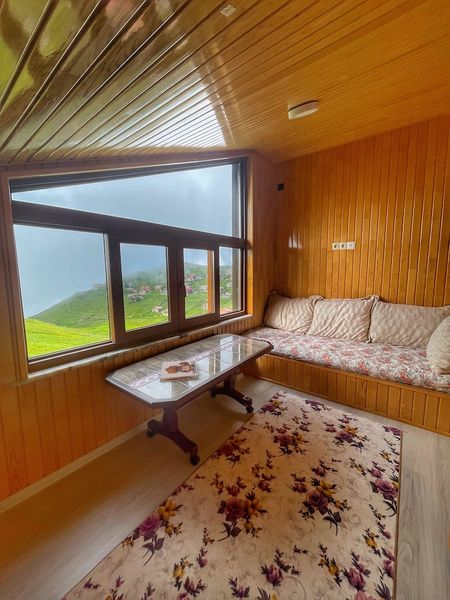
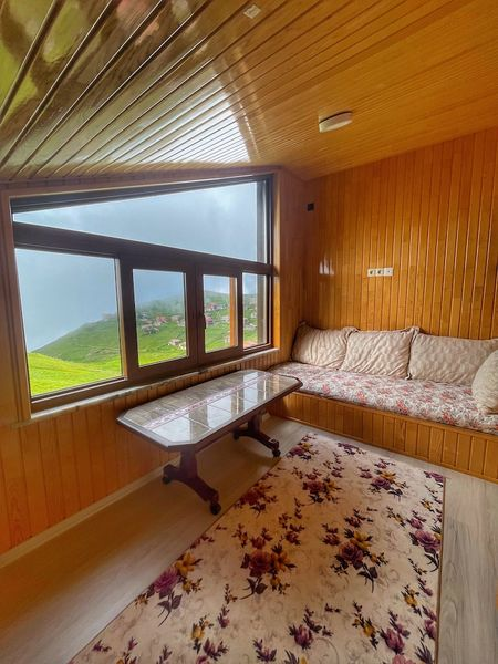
- board game [159,359,199,383]
